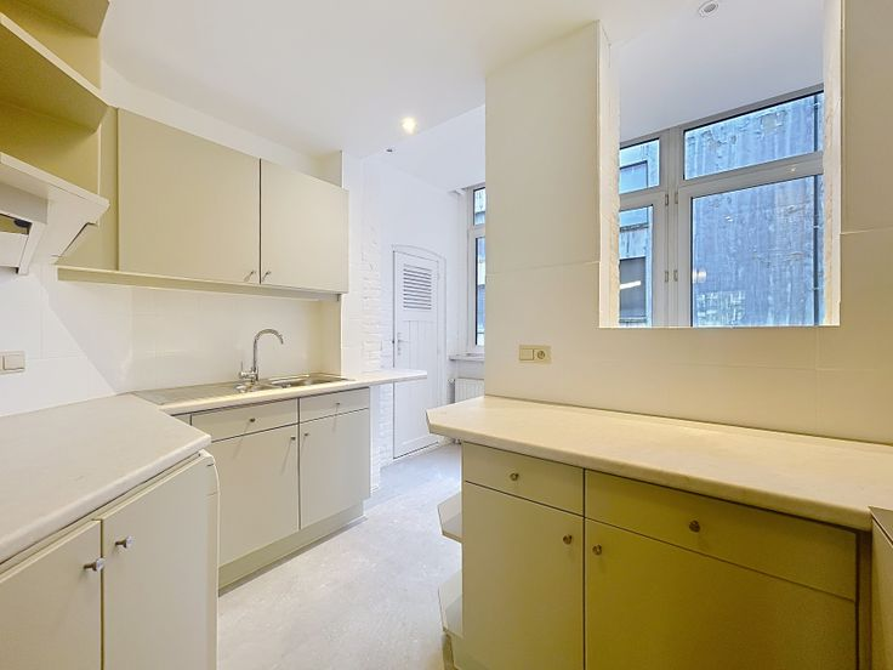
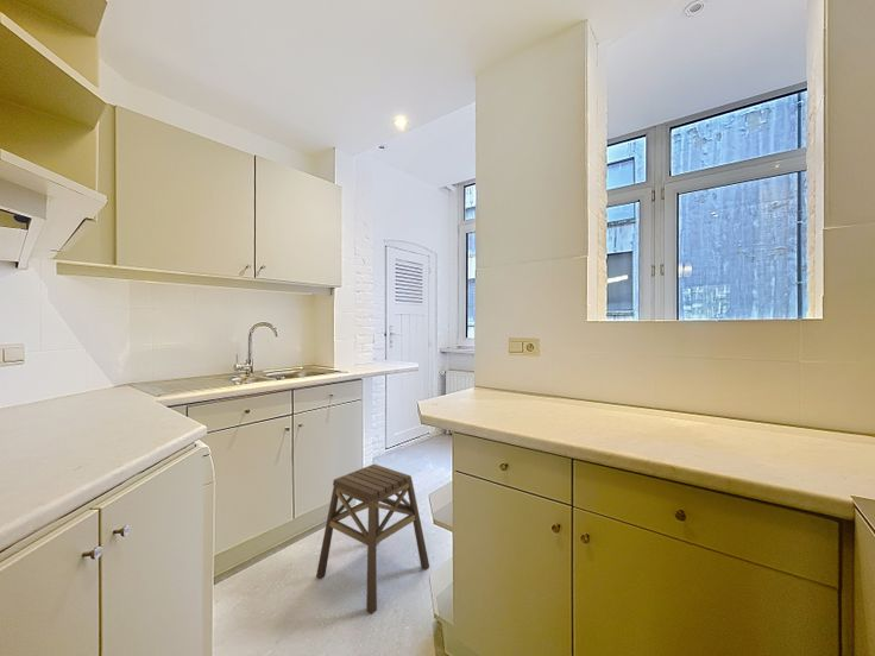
+ stool [315,462,430,616]
